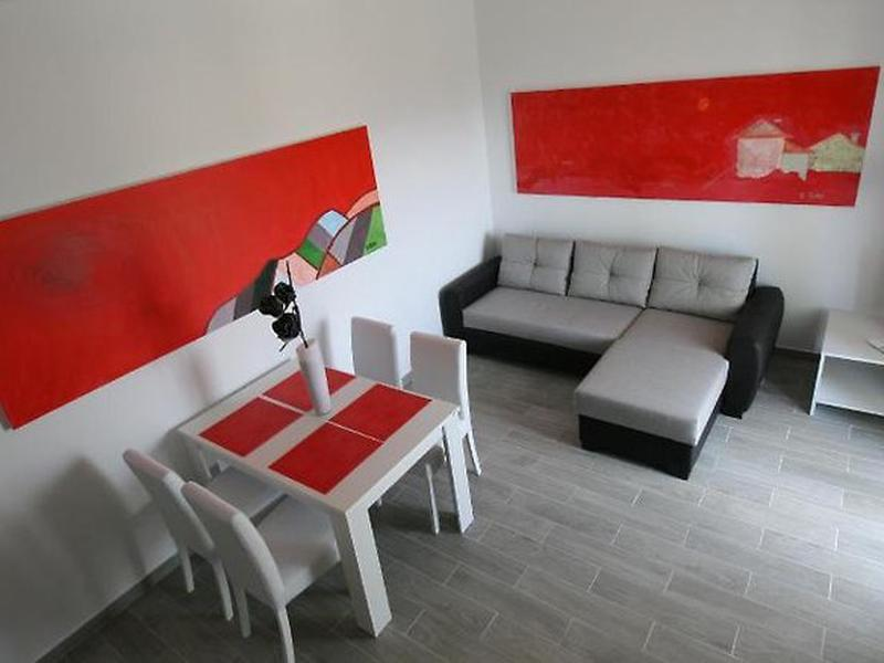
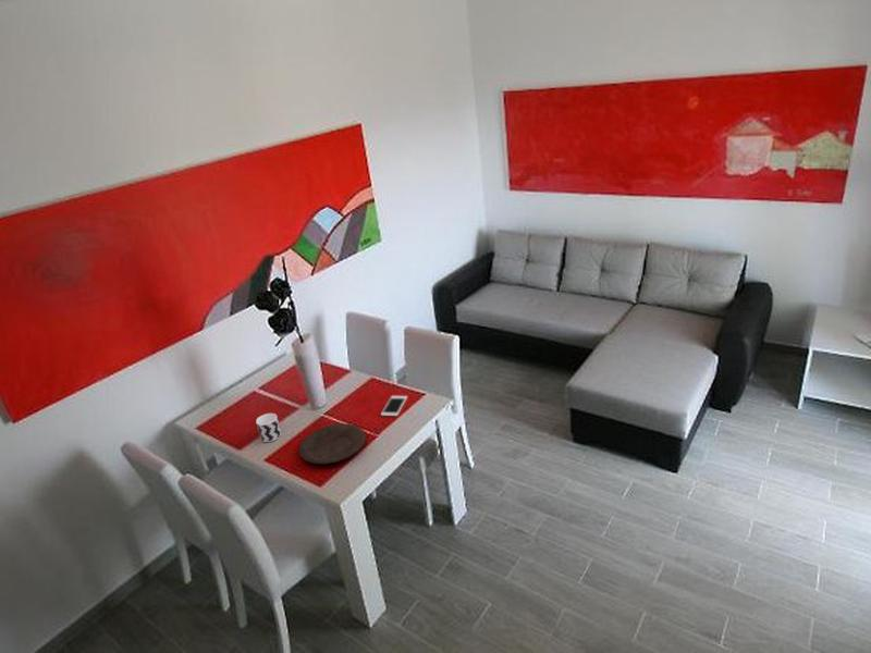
+ plate [298,422,367,465]
+ cup [255,412,283,443]
+ cell phone [380,395,408,417]
